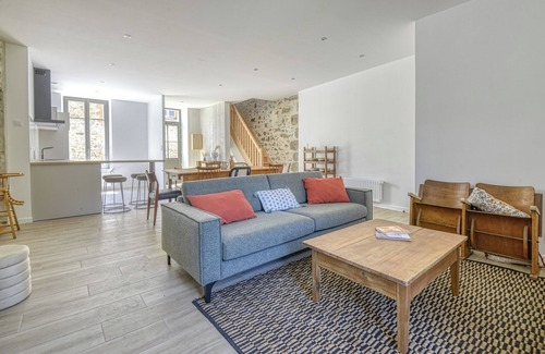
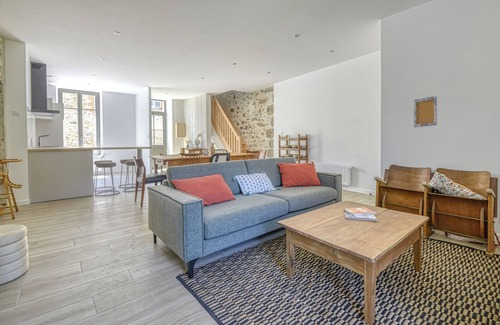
+ wall art [413,95,438,128]
